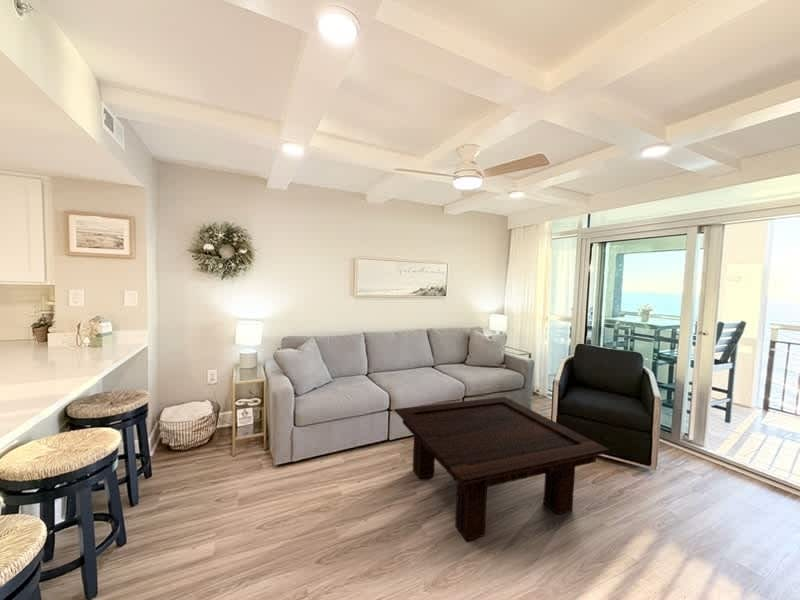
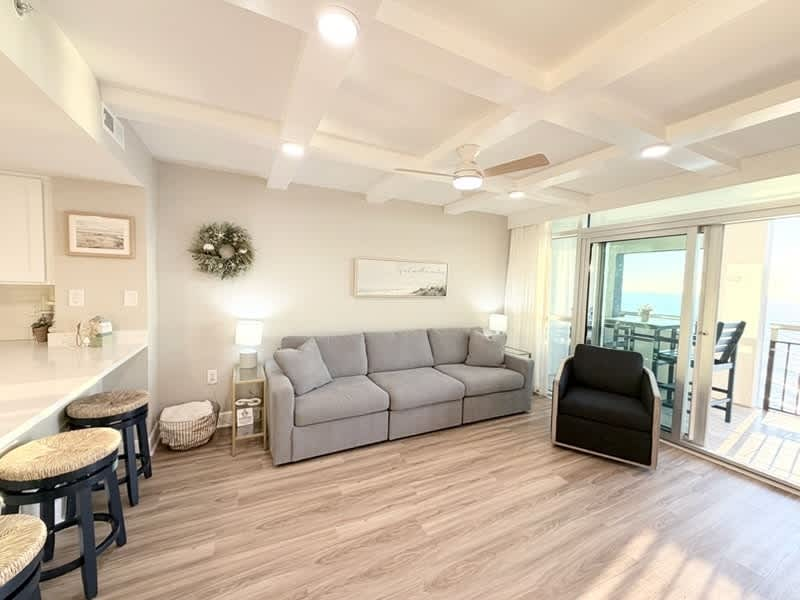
- coffee table [393,396,610,542]
